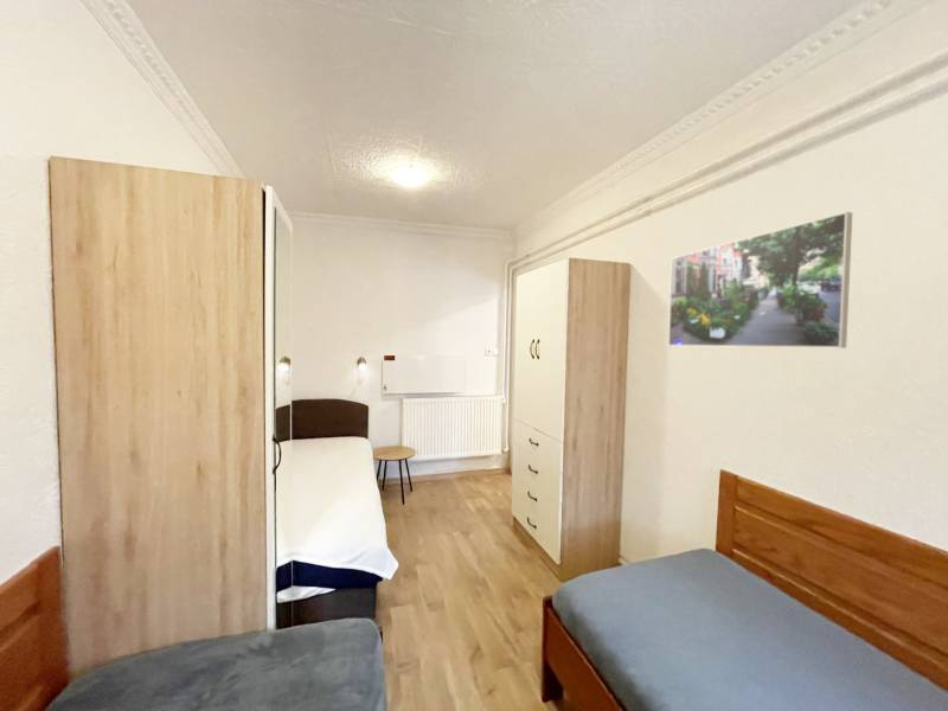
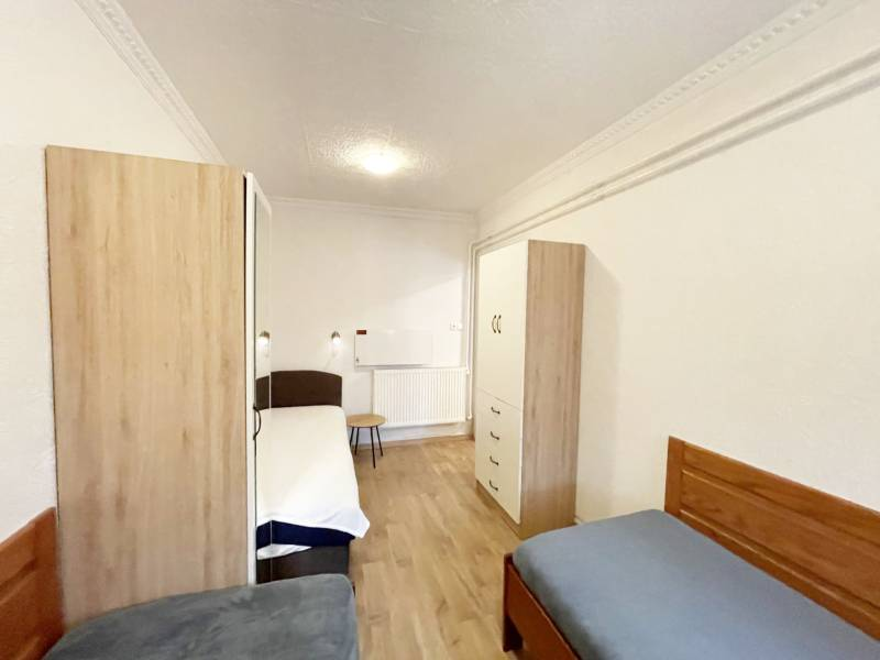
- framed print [667,211,853,350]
